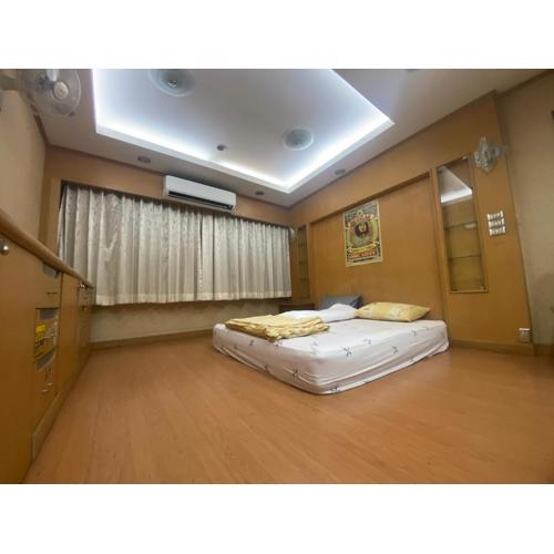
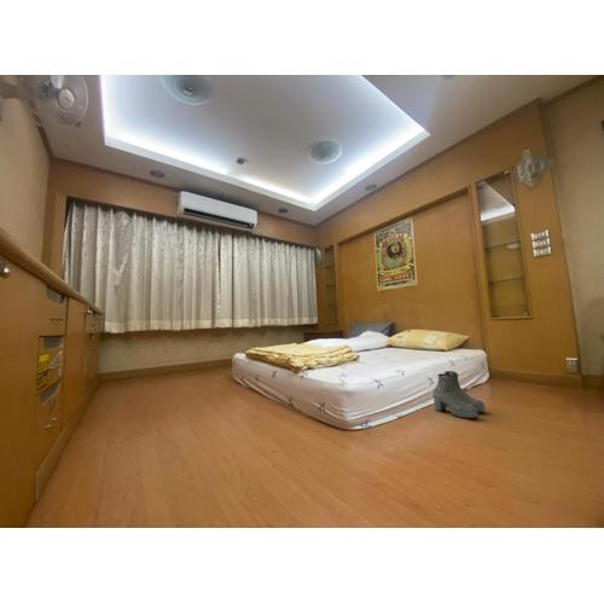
+ boots [431,370,487,419]
